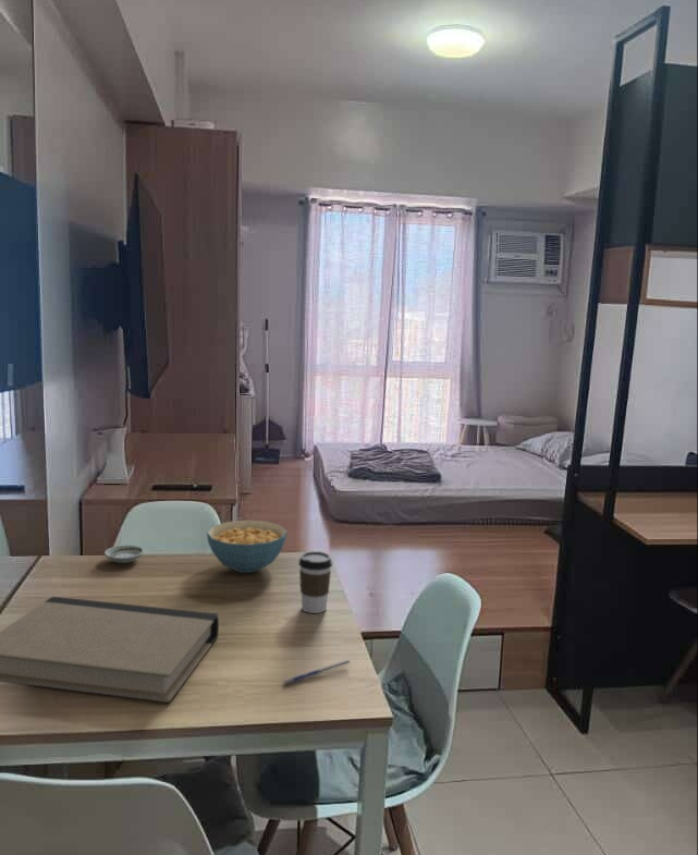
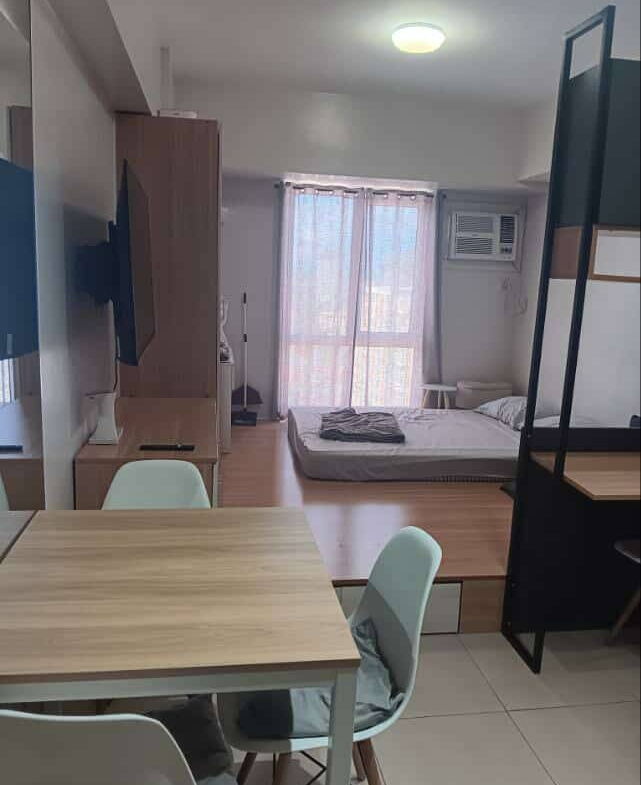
- saucer [103,543,145,564]
- coffee cup [297,550,333,614]
- book [0,596,220,704]
- cereal bowl [206,520,287,574]
- pen [281,659,352,687]
